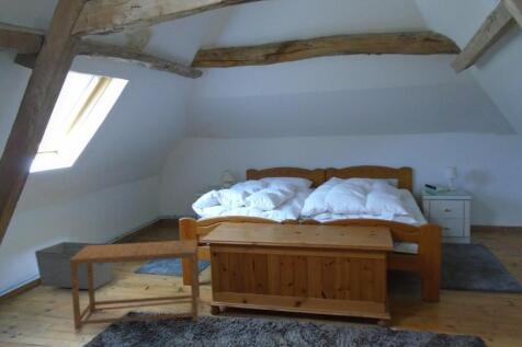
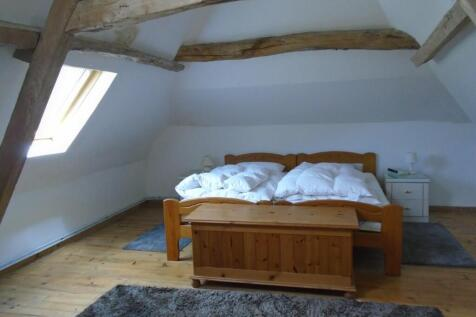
- side table [69,239,201,332]
- storage bin [34,241,114,290]
